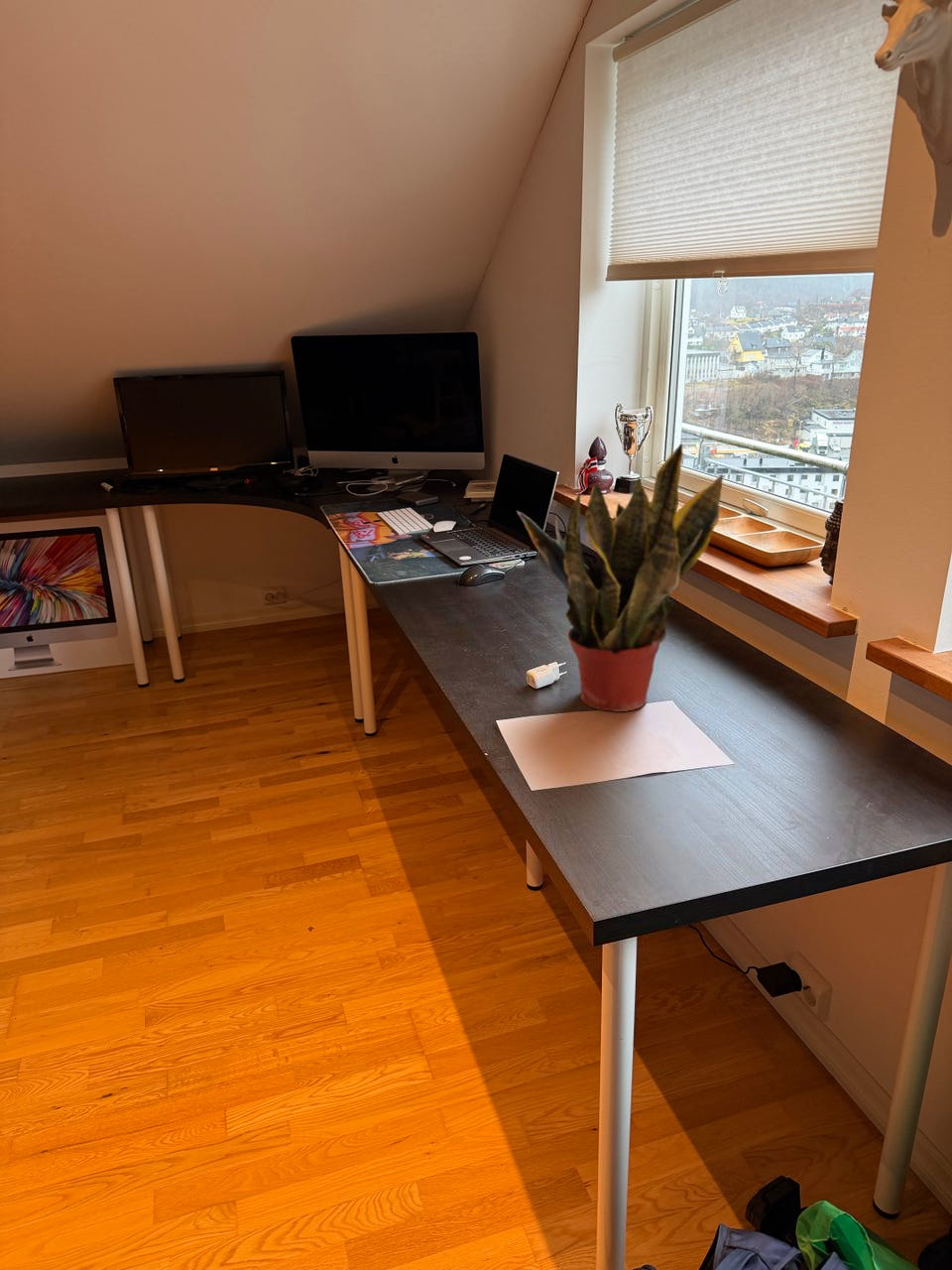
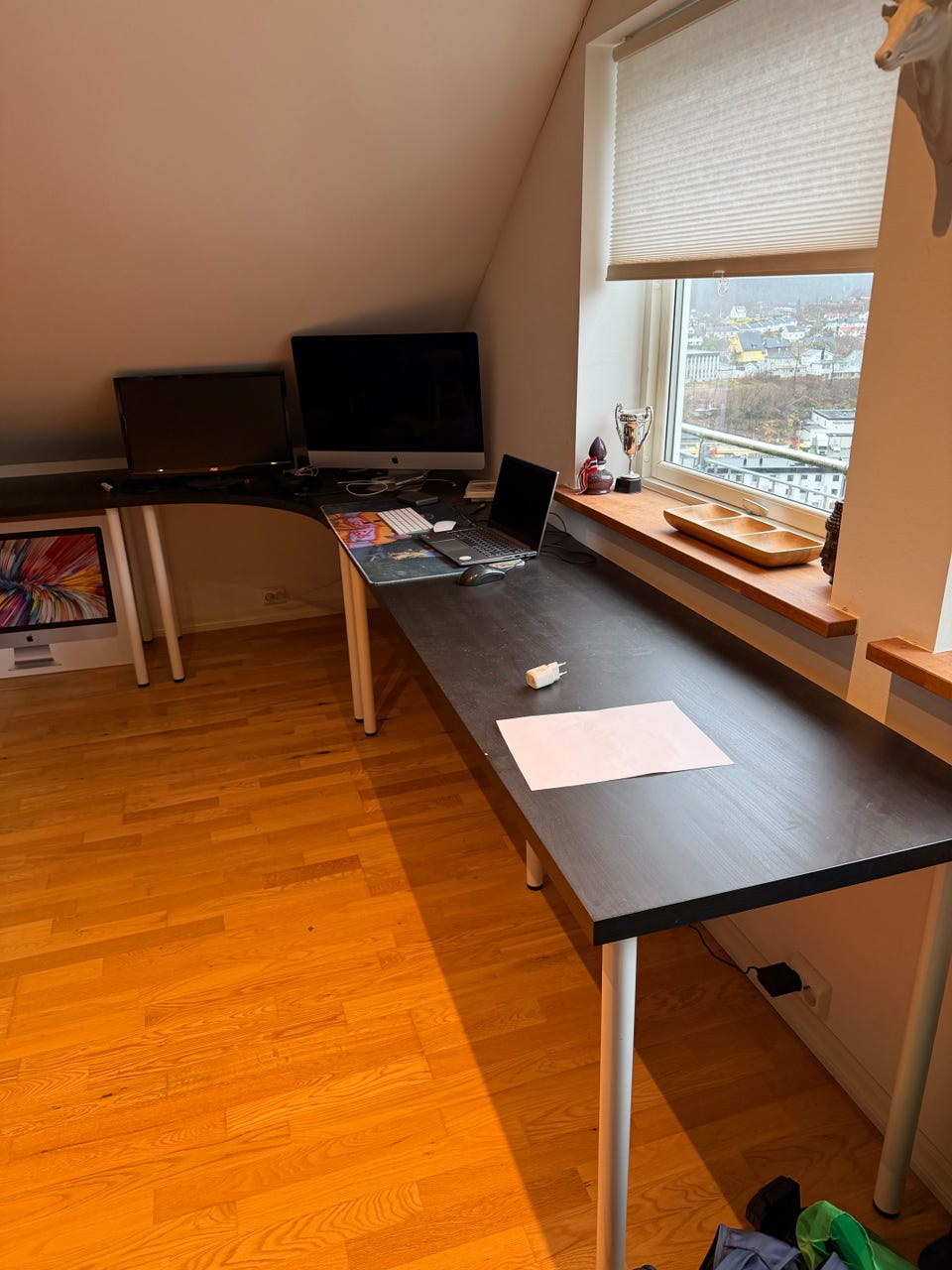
- potted plant [516,443,724,712]
